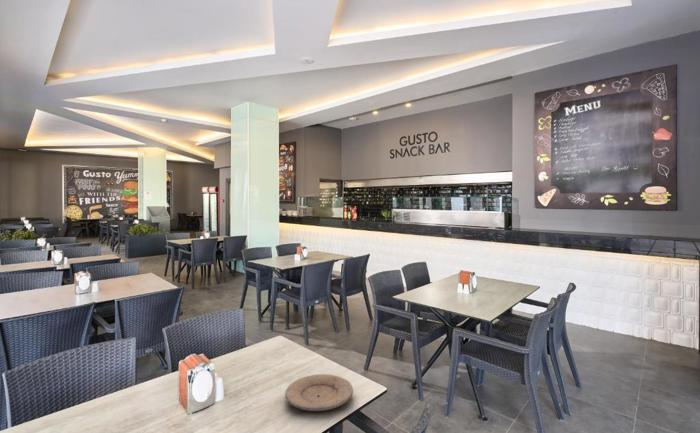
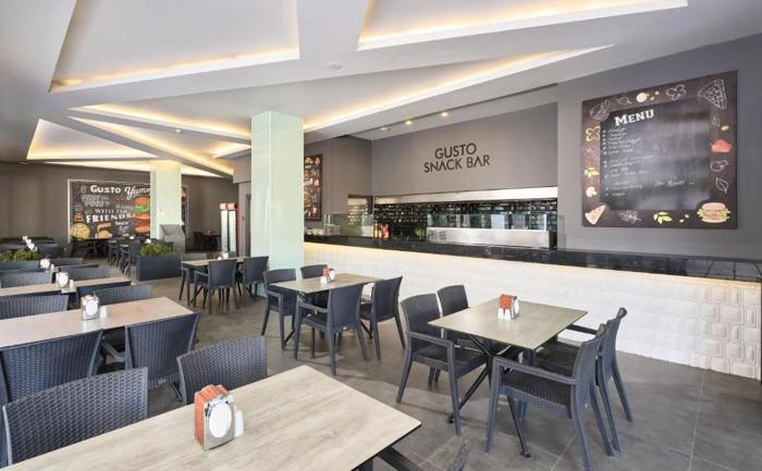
- plate [284,373,354,412]
